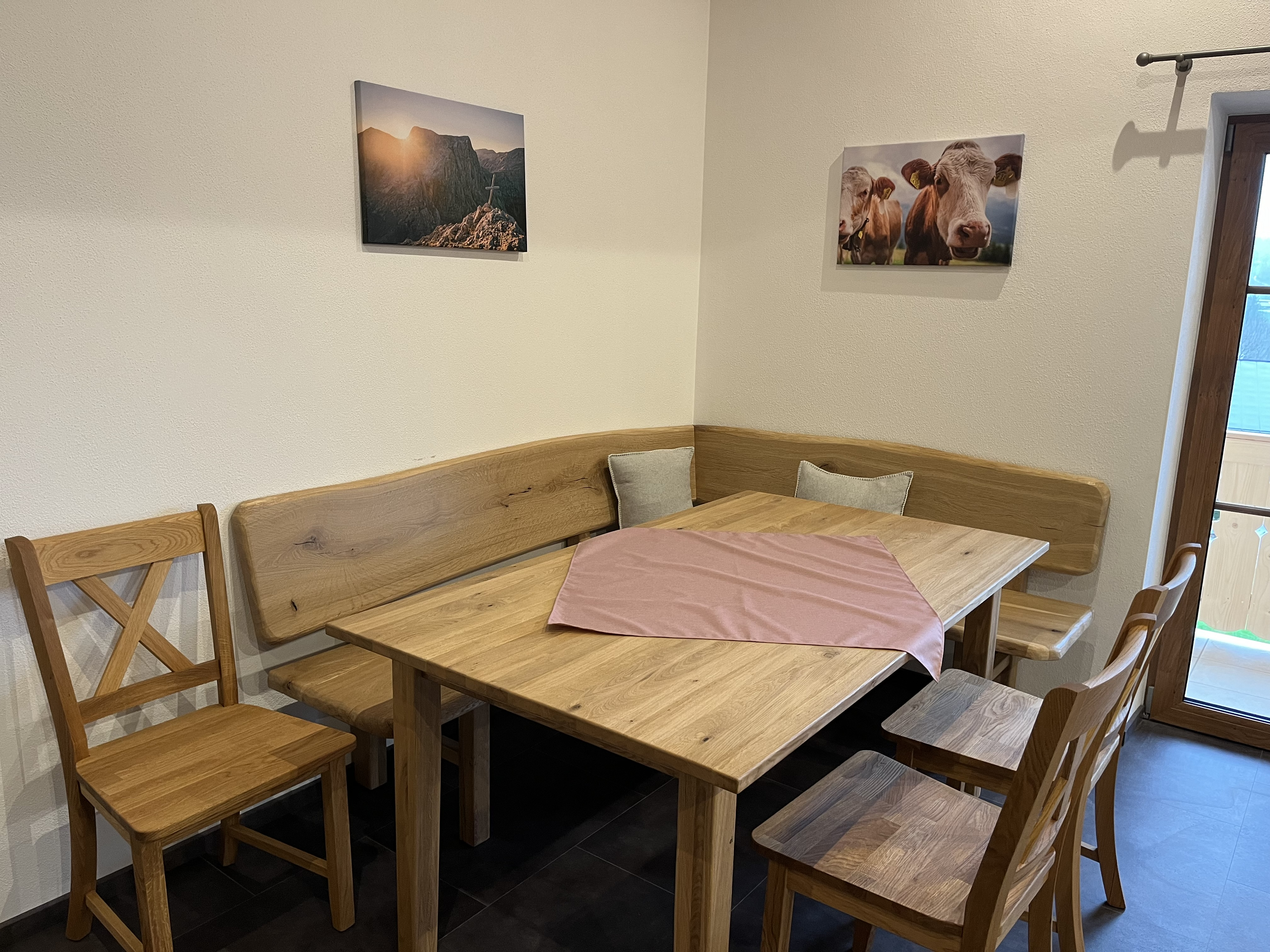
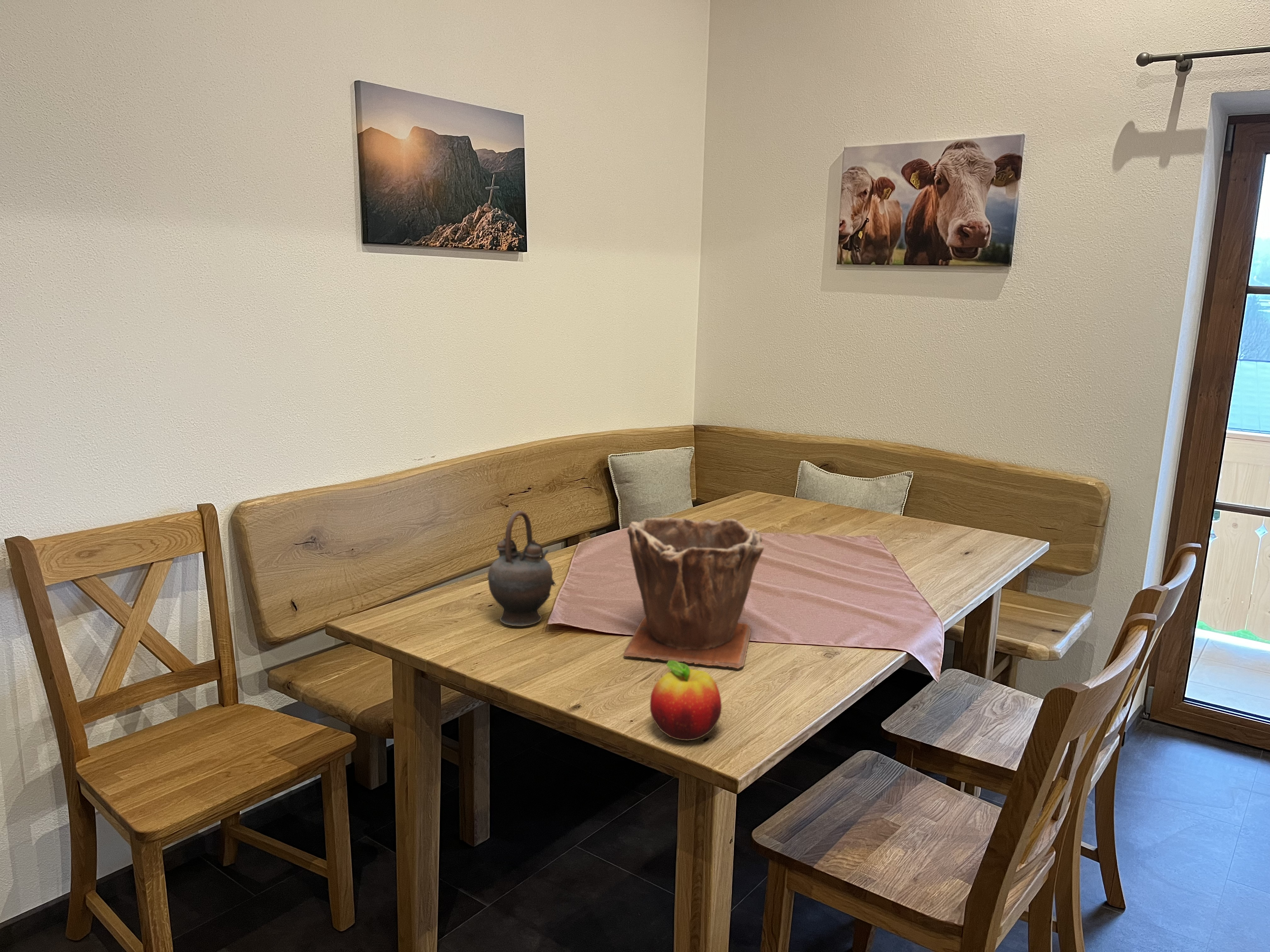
+ fruit [650,660,722,741]
+ plant pot [623,517,764,669]
+ teapot [487,510,556,626]
